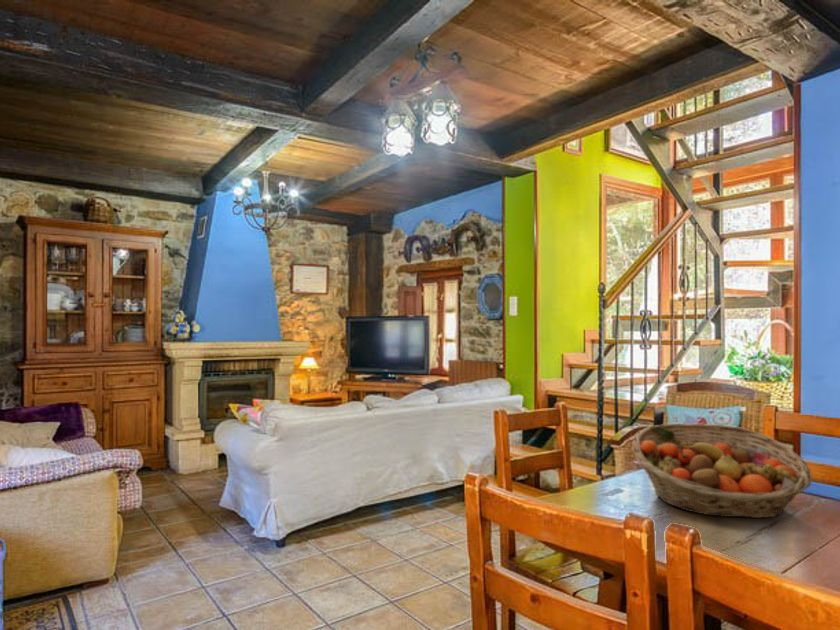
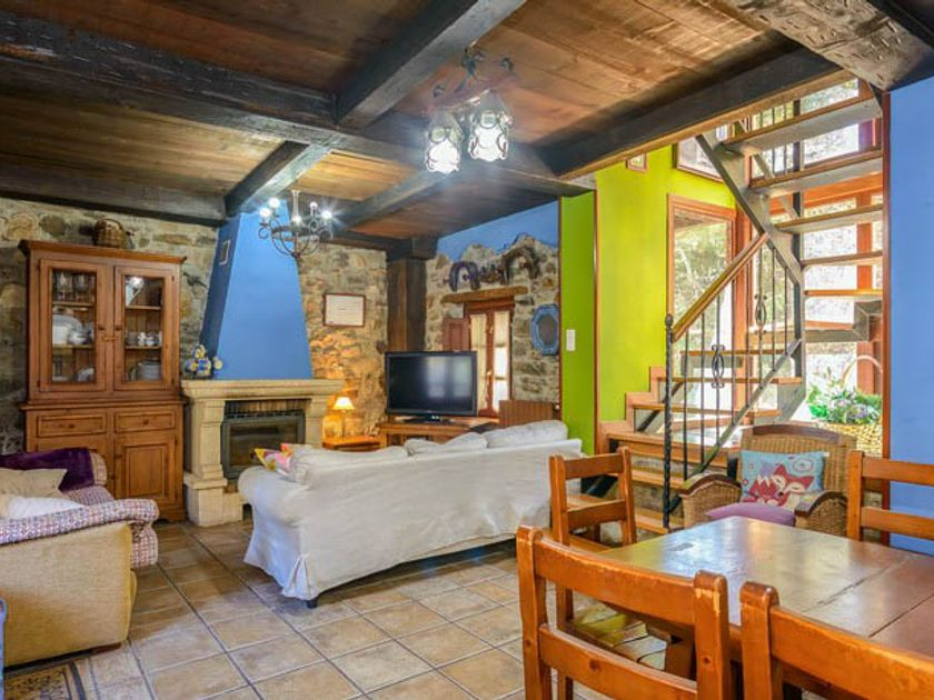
- fruit basket [631,422,813,519]
